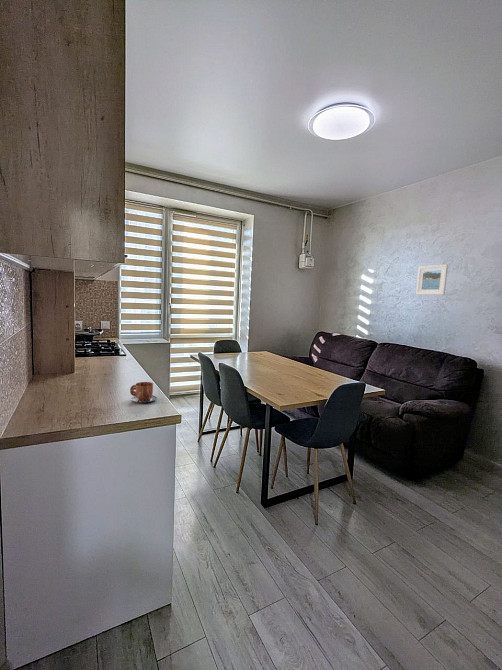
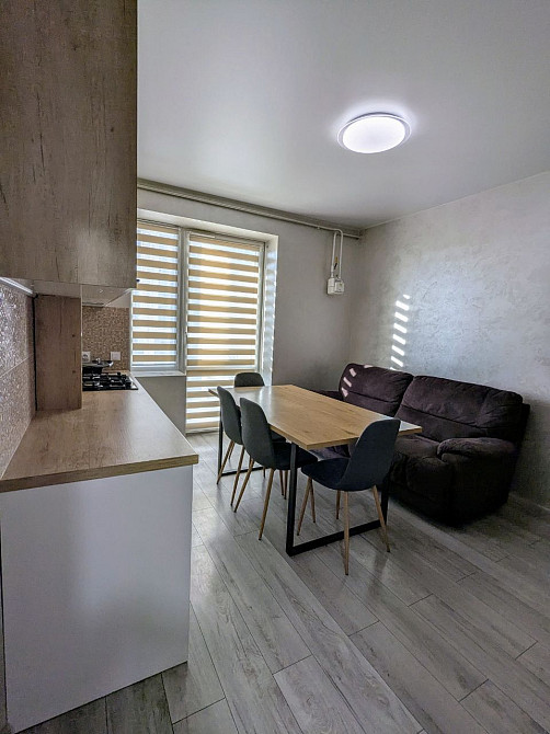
- mug [129,381,158,403]
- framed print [415,263,449,296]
